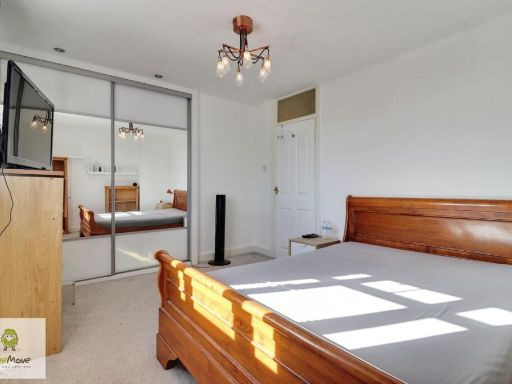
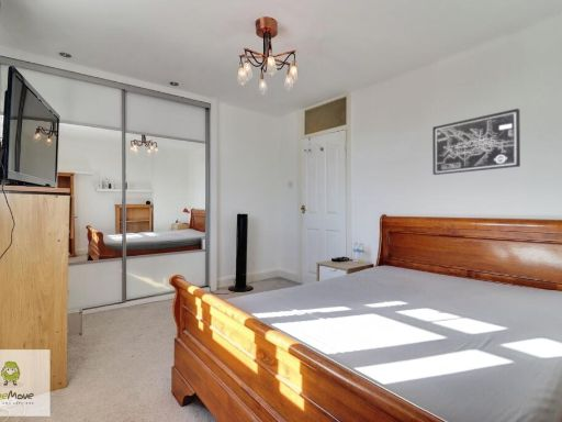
+ wall art [431,108,521,176]
